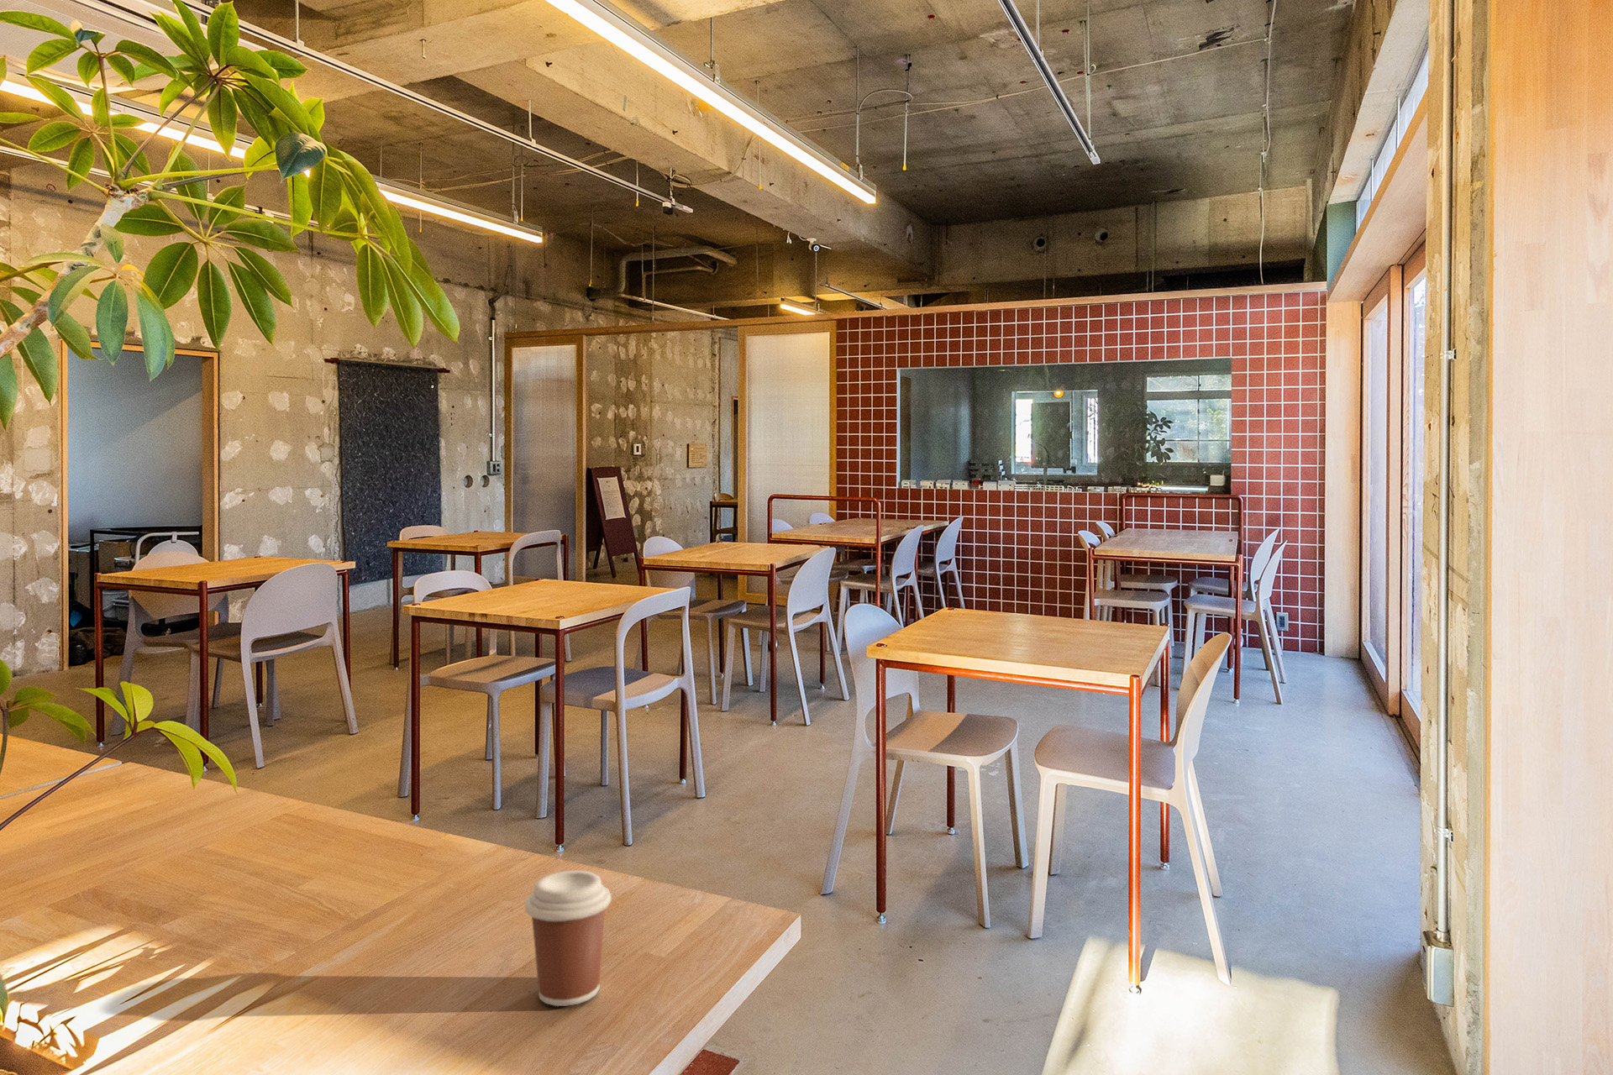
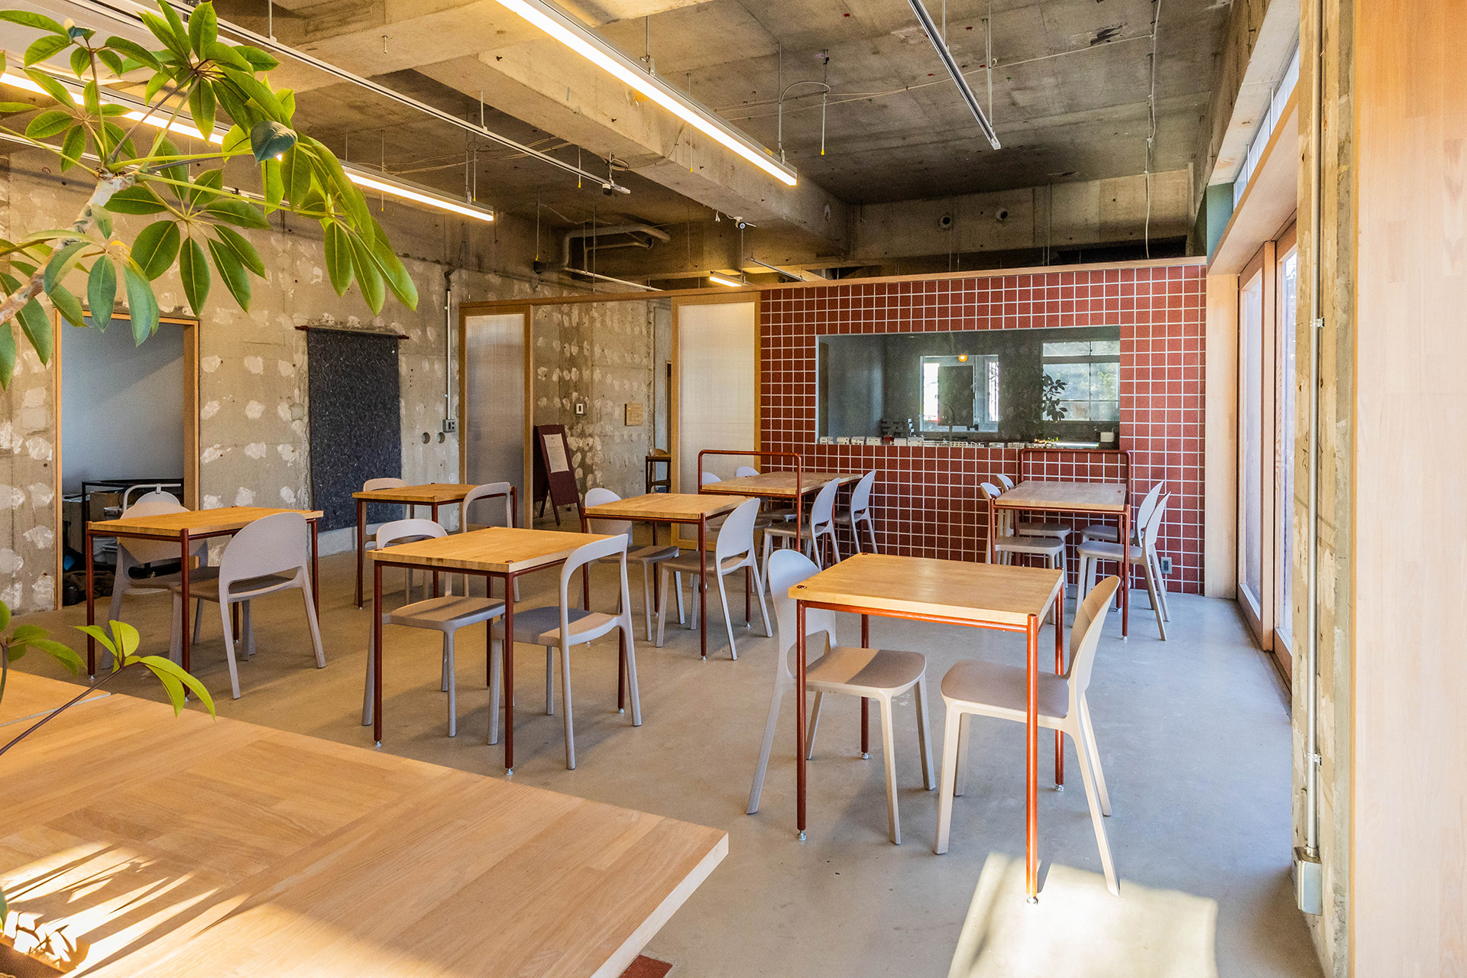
- coffee cup [524,870,612,1007]
